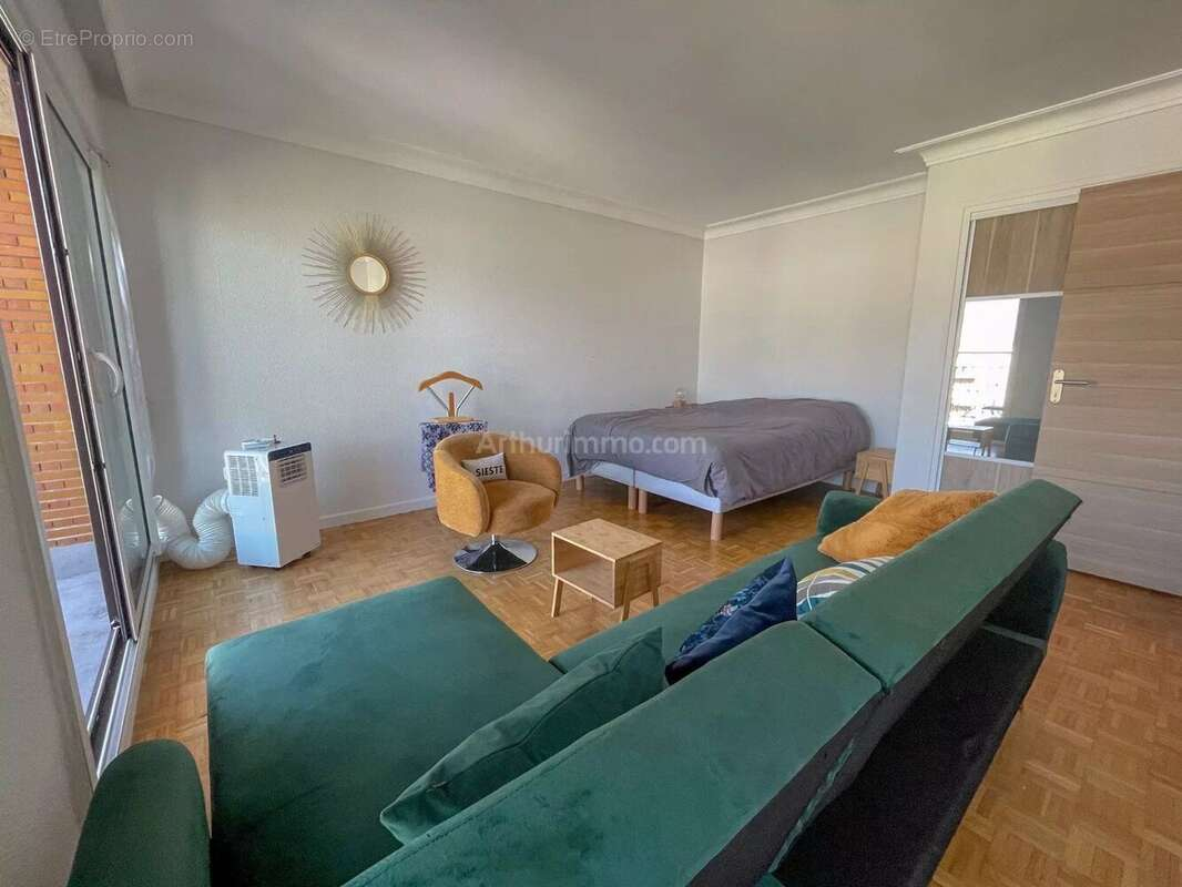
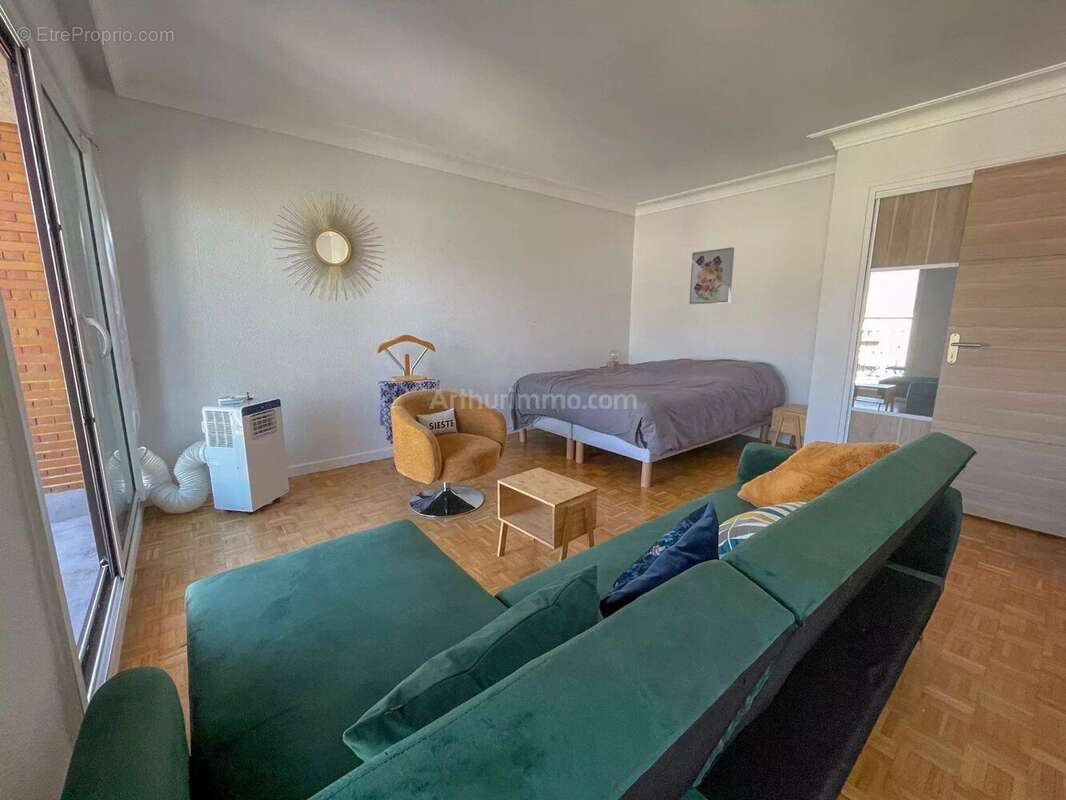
+ wall art [688,246,735,305]
